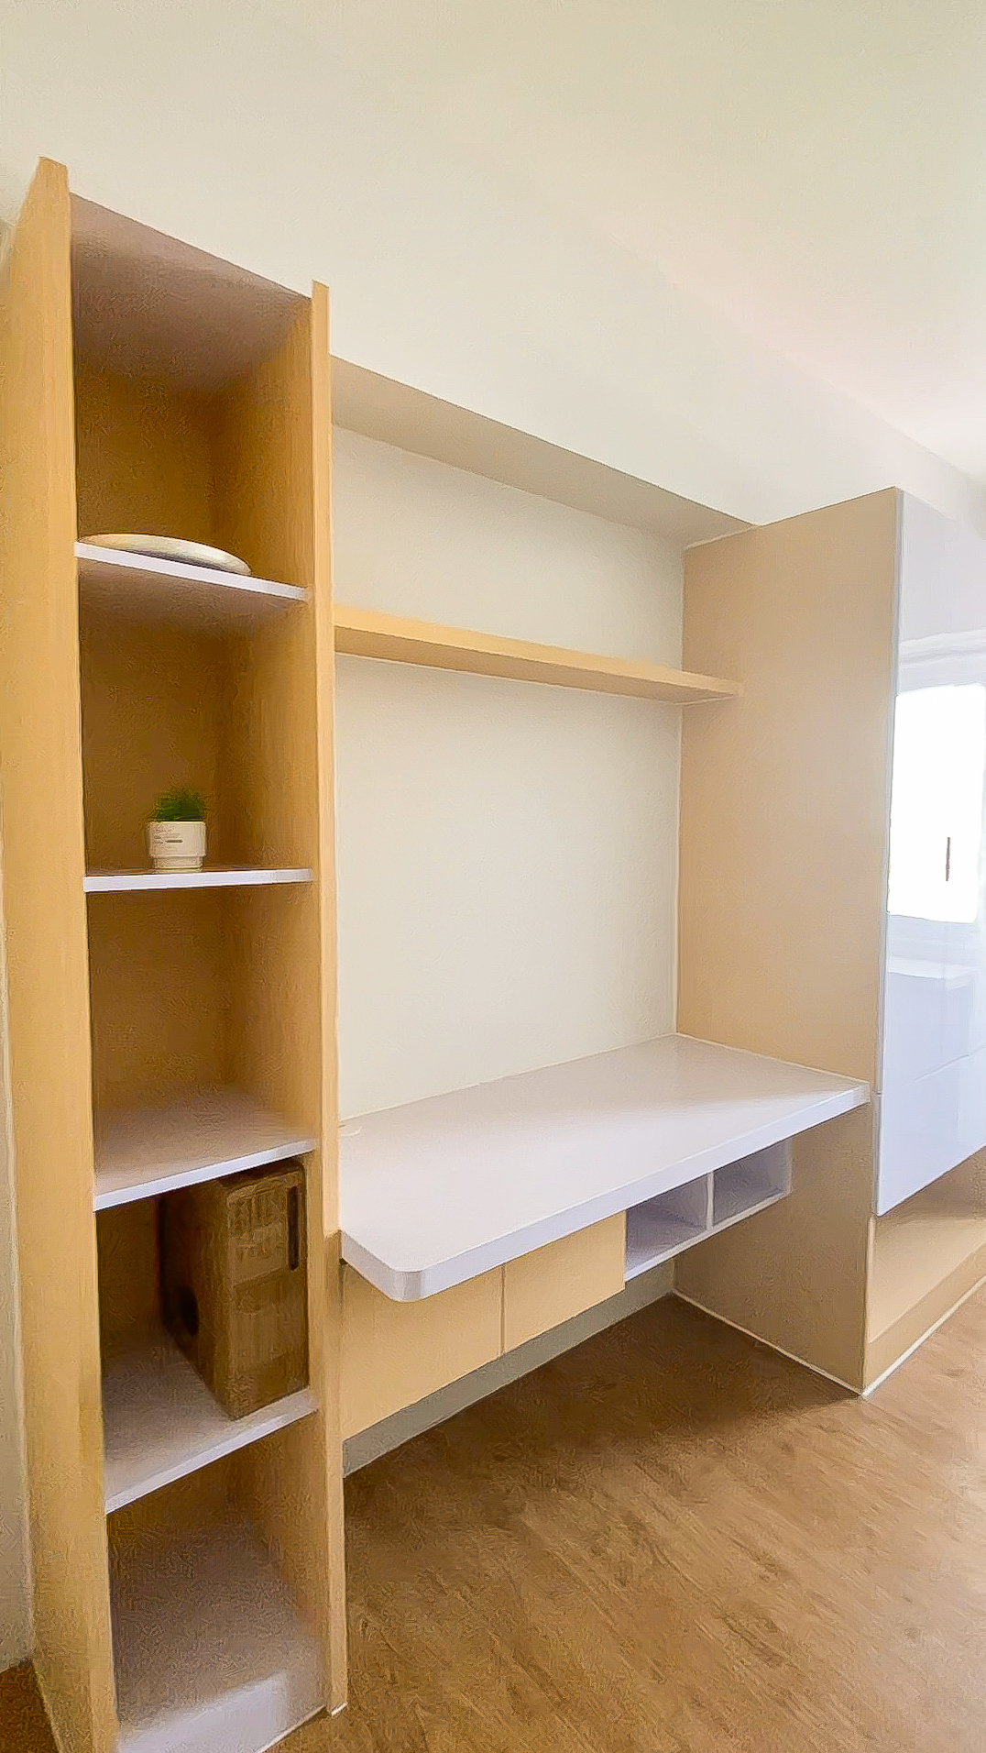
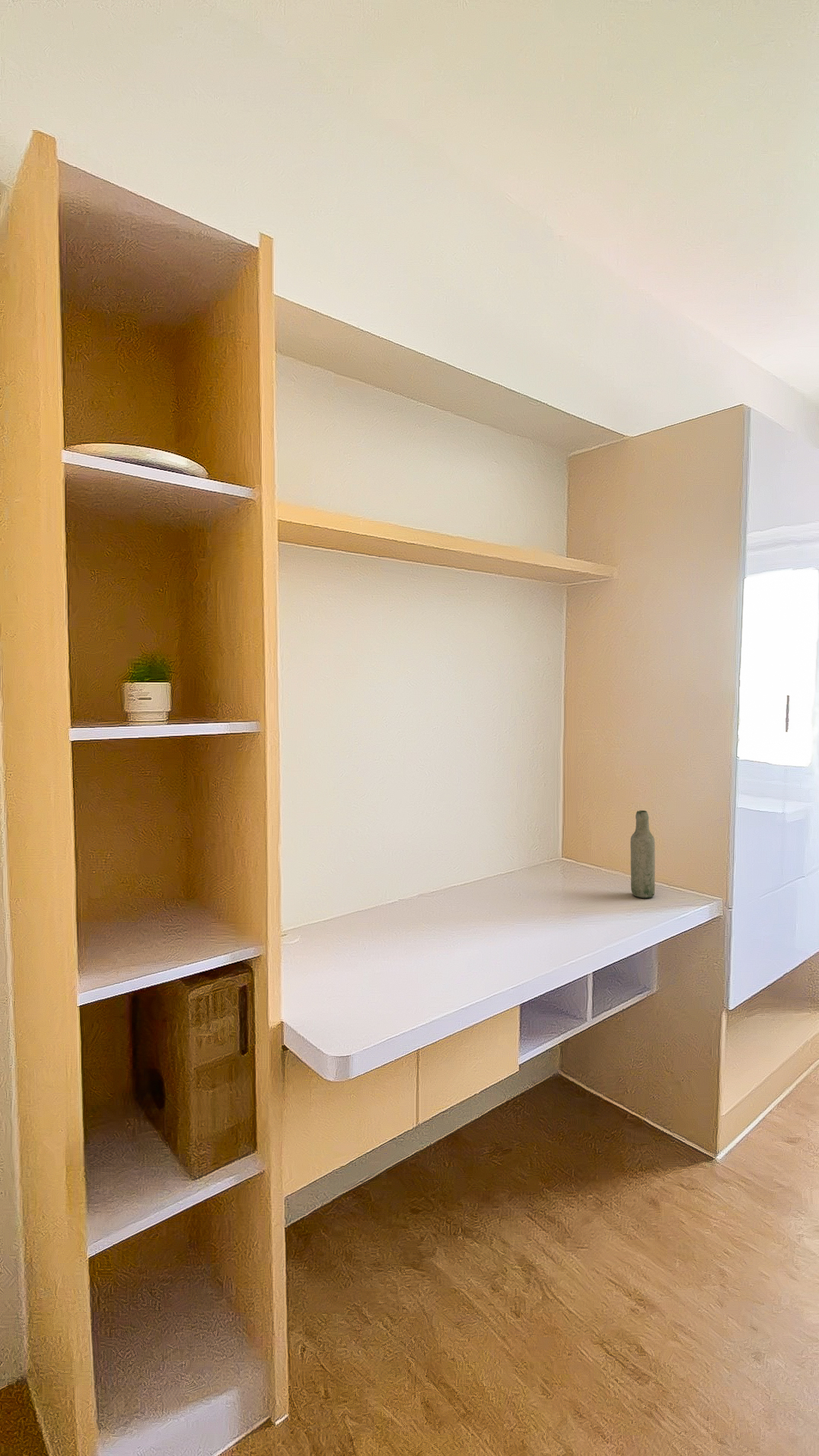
+ bottle [629,809,656,899]
